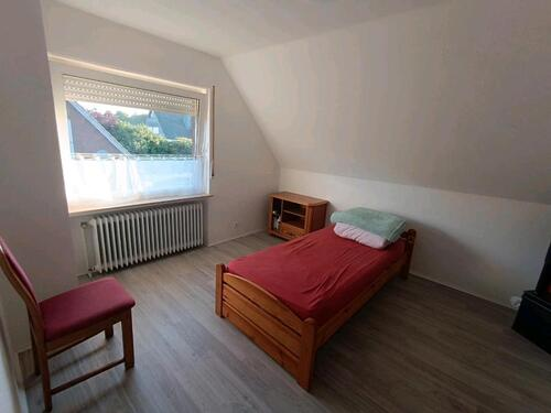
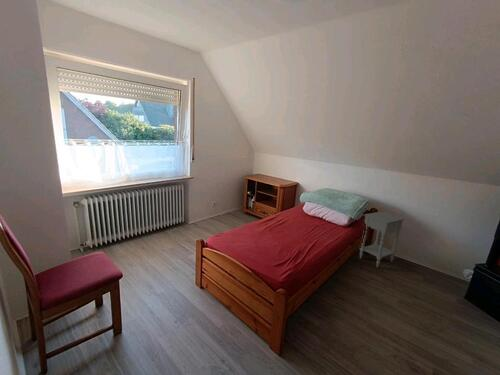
+ nightstand [359,210,406,268]
